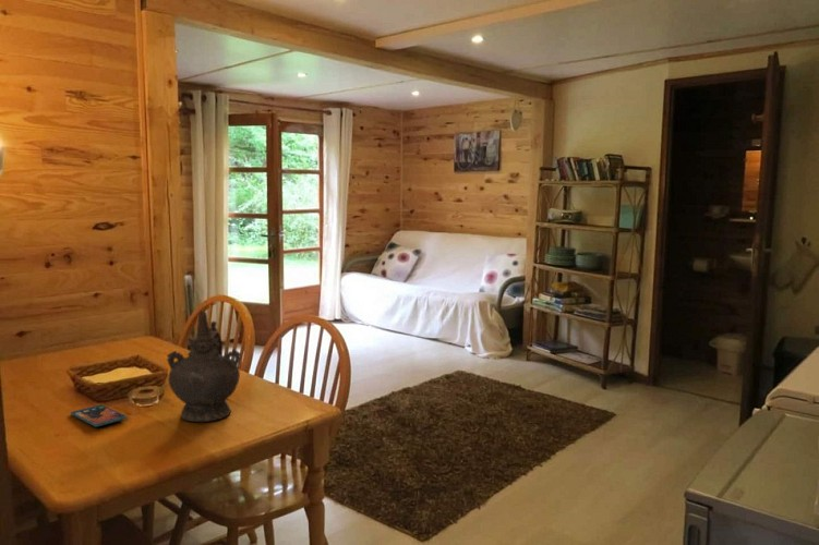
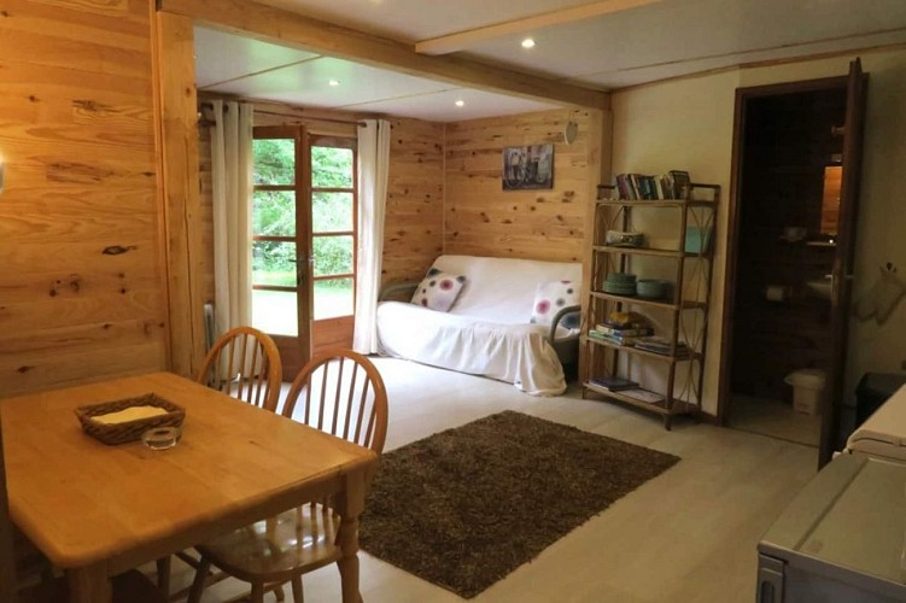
- ceremonial vessel [166,311,242,423]
- smartphone [70,403,128,428]
